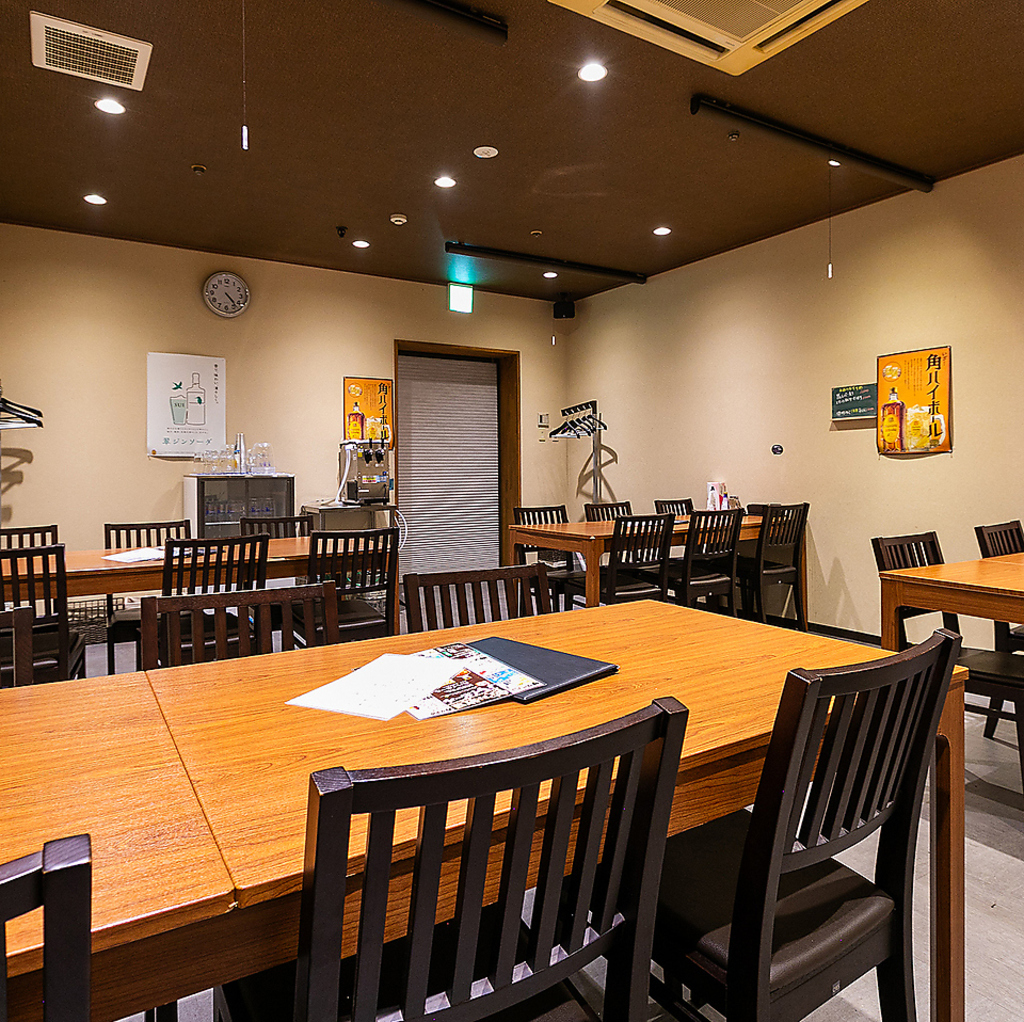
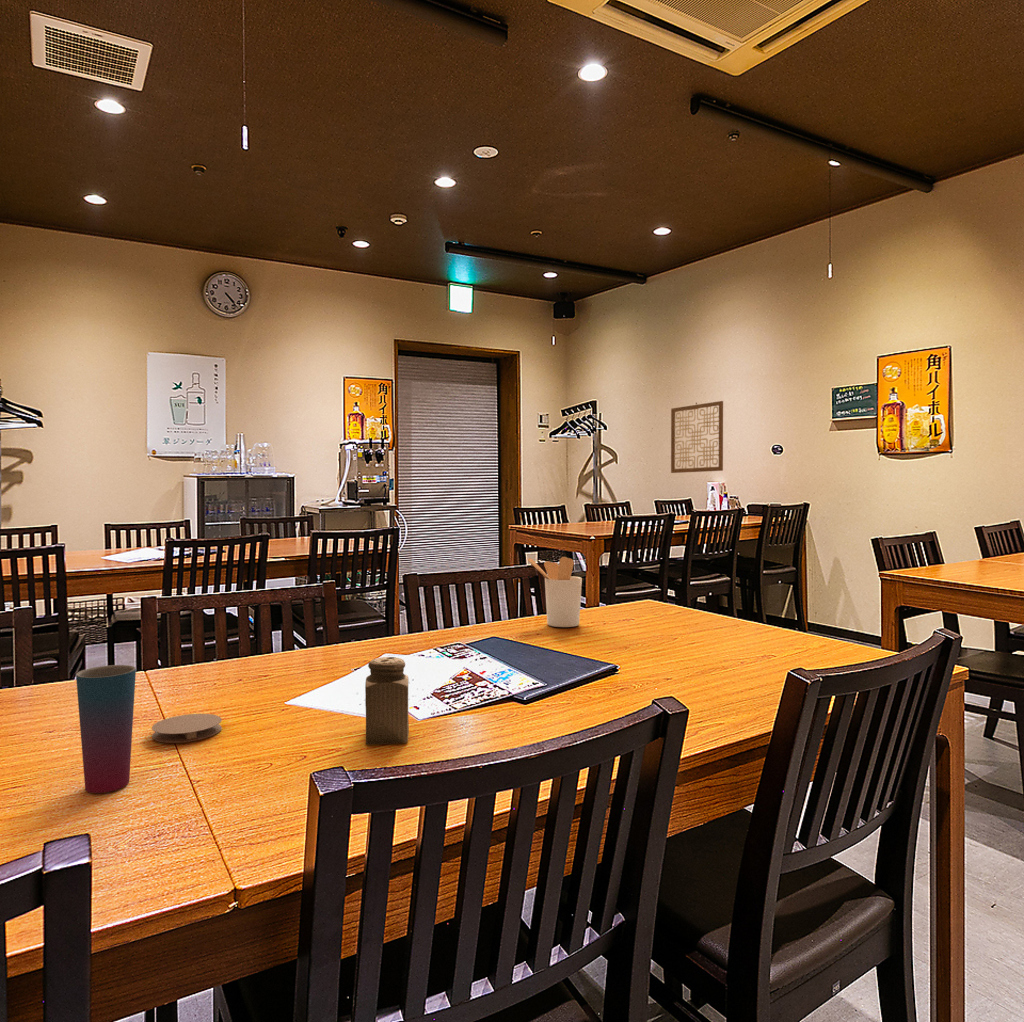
+ coaster [151,713,223,744]
+ utensil holder [527,556,583,628]
+ wall art [670,400,724,474]
+ cup [75,664,137,794]
+ salt shaker [364,656,410,746]
